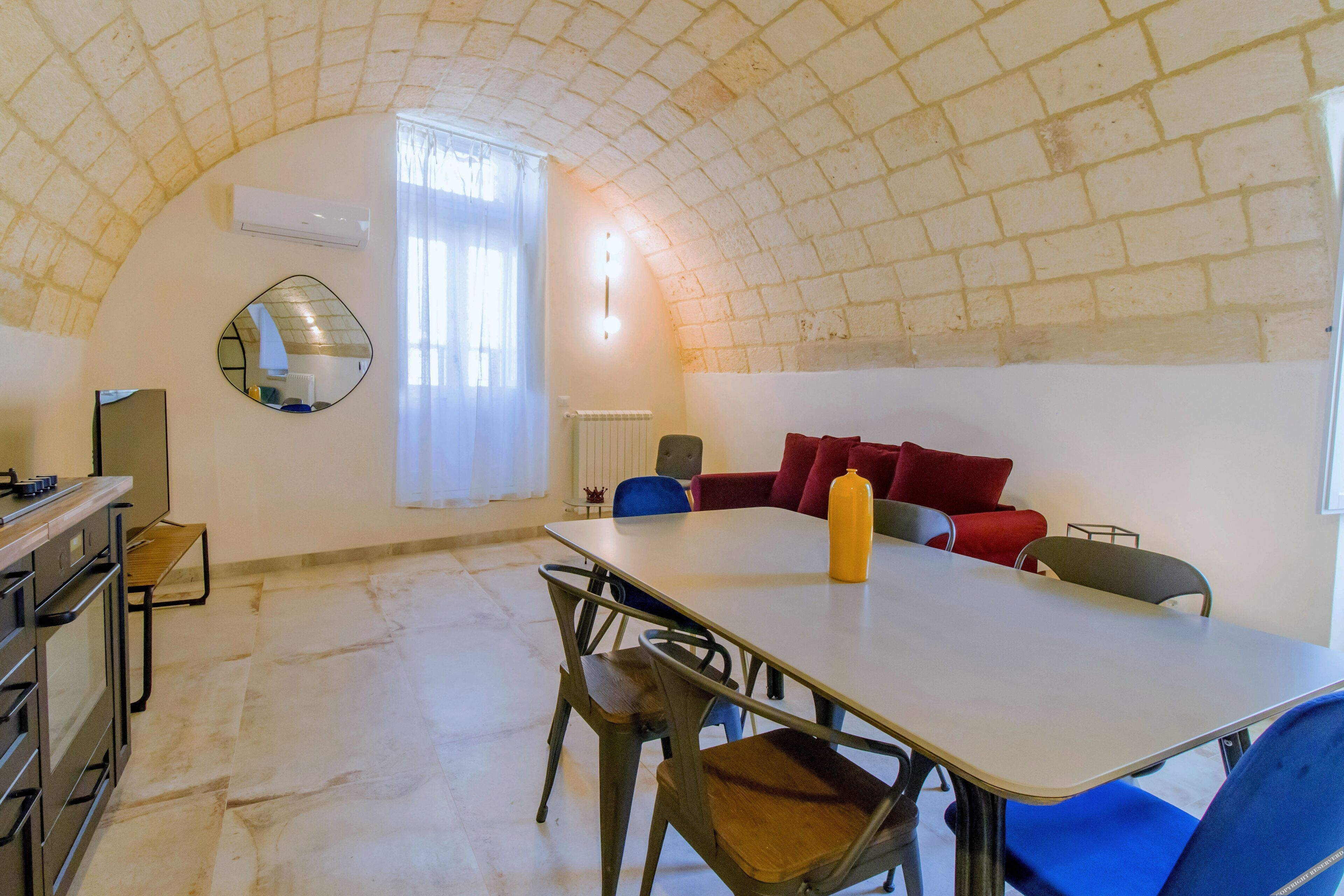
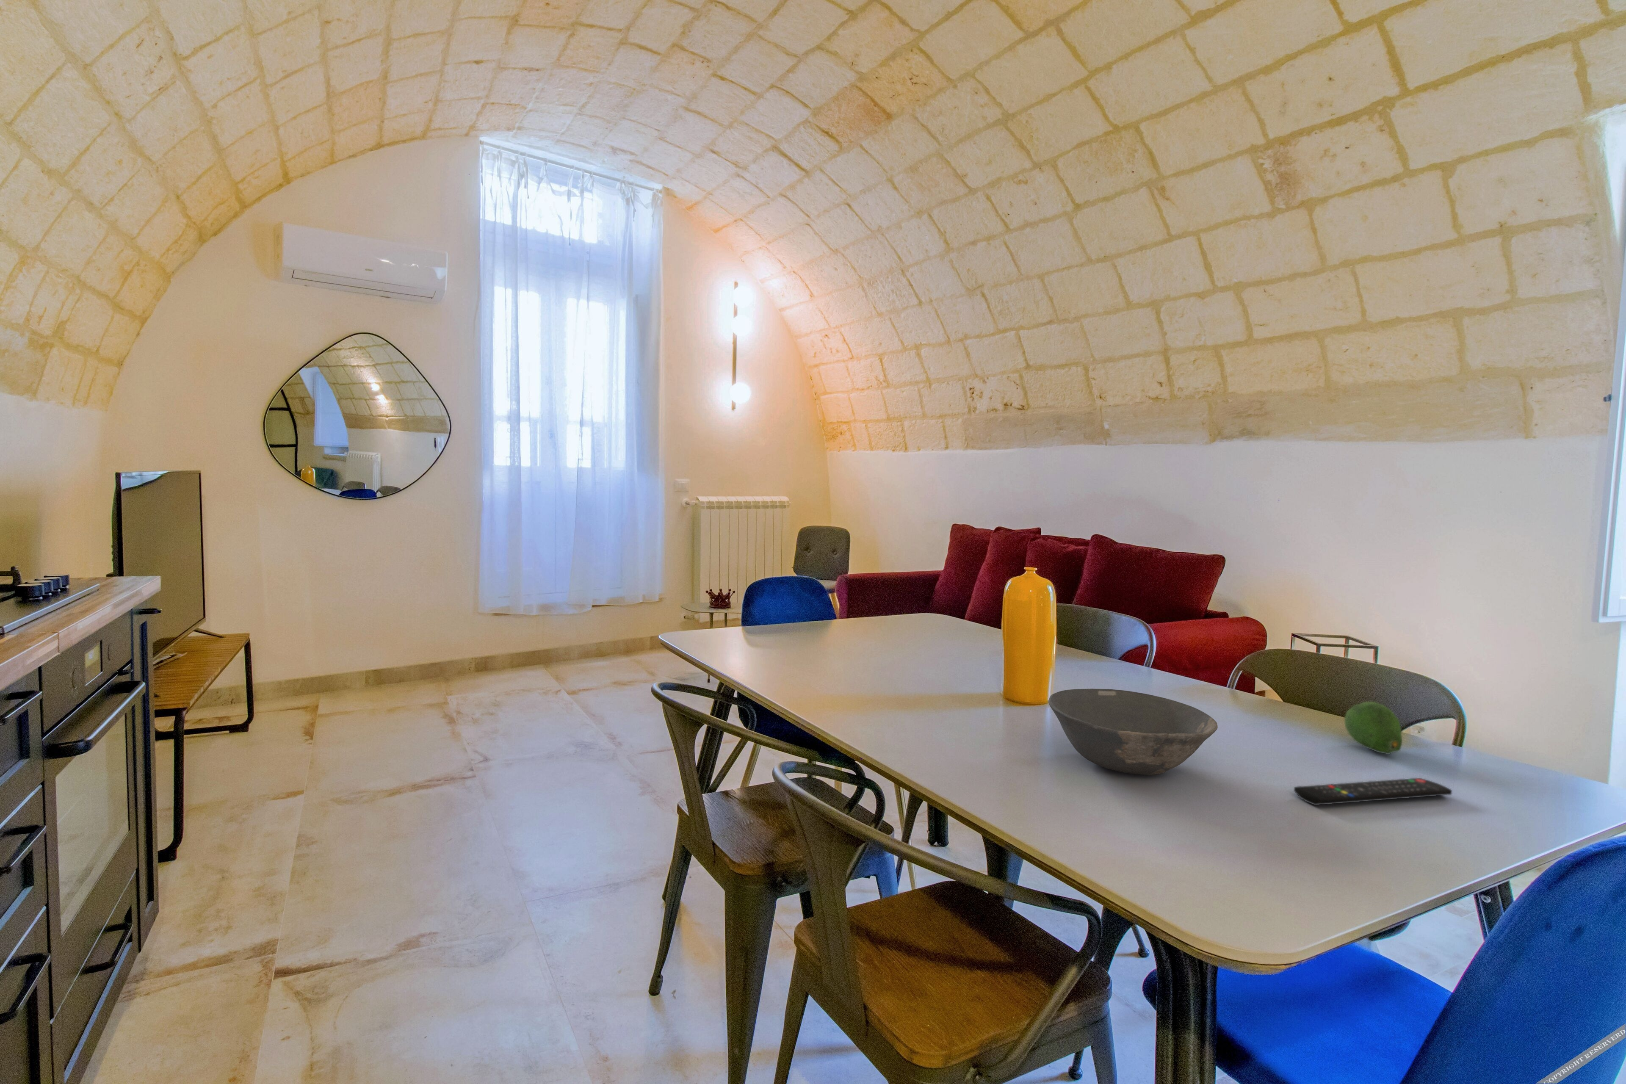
+ fruit [1344,702,1403,755]
+ bowl [1048,688,1218,775]
+ remote control [1293,778,1453,806]
